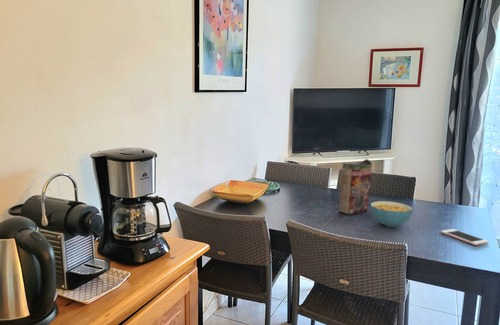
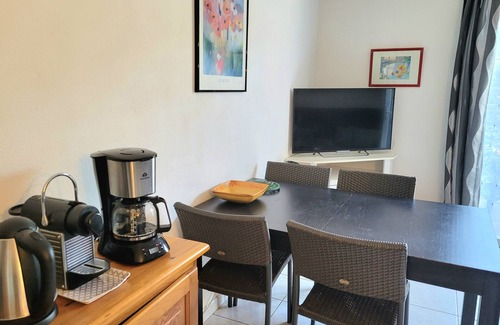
- cereal box [337,158,373,215]
- cereal bowl [370,200,414,228]
- cell phone [440,228,489,246]
